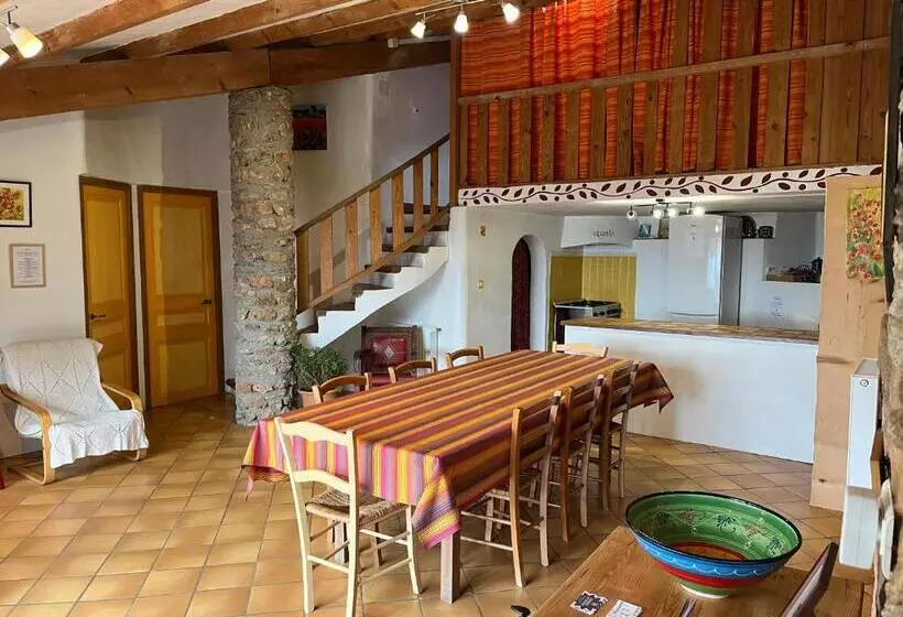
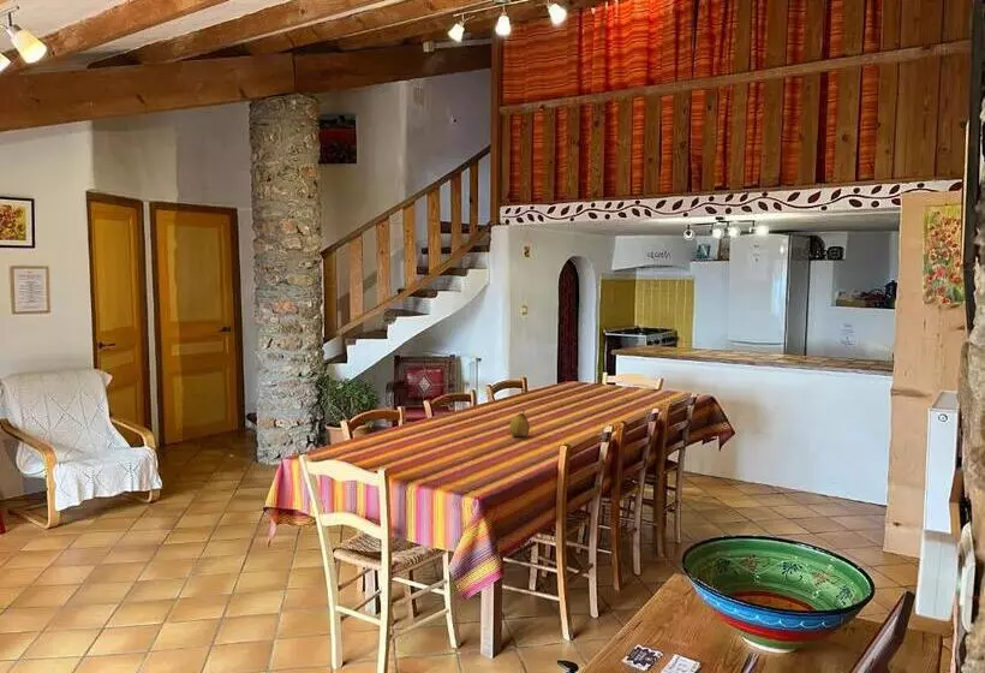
+ fruit [508,410,531,437]
